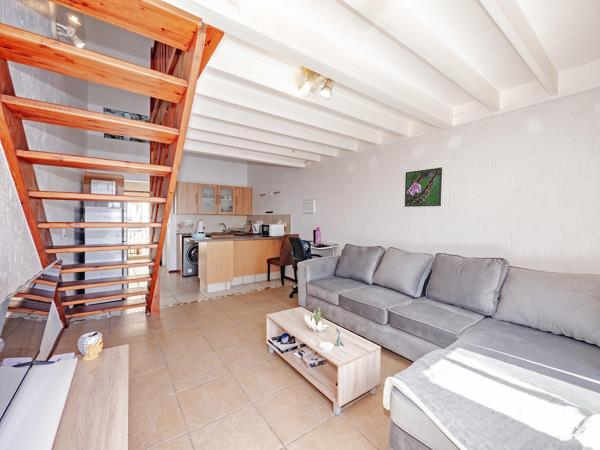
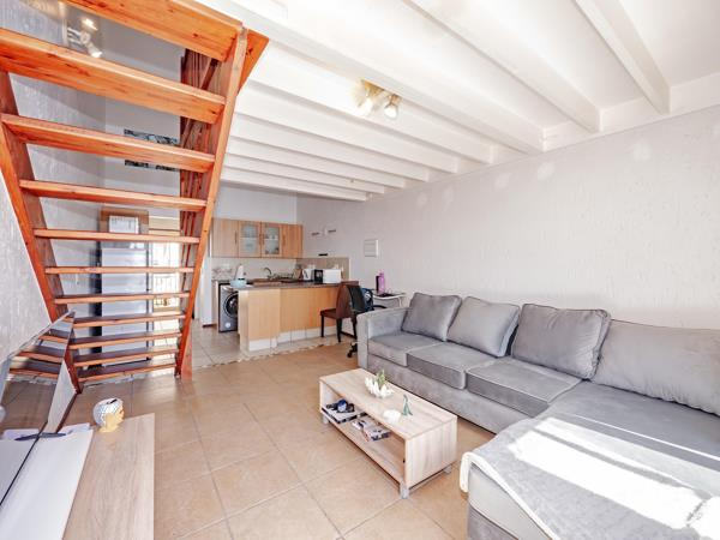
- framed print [404,166,443,208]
